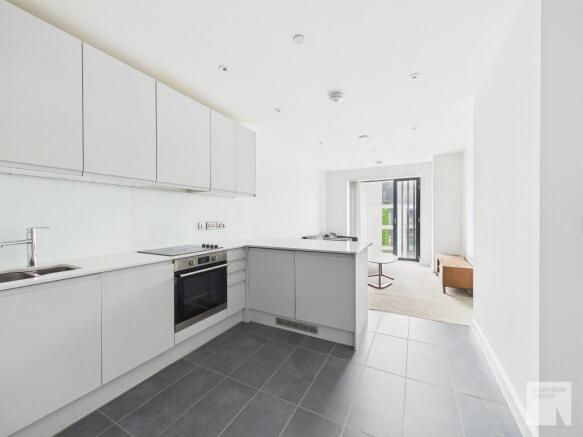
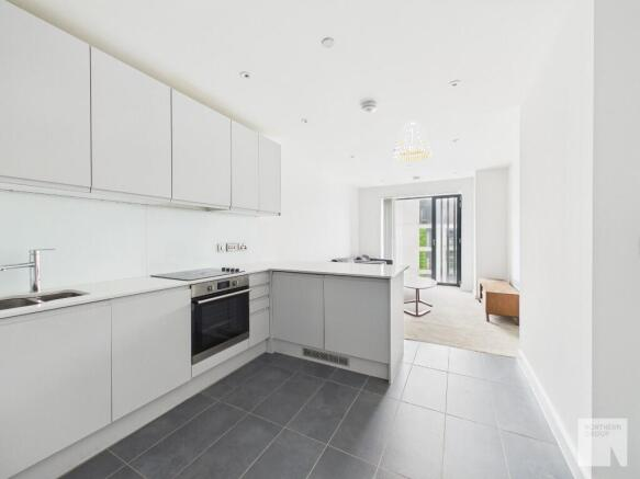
+ lamp shade [392,121,433,163]
